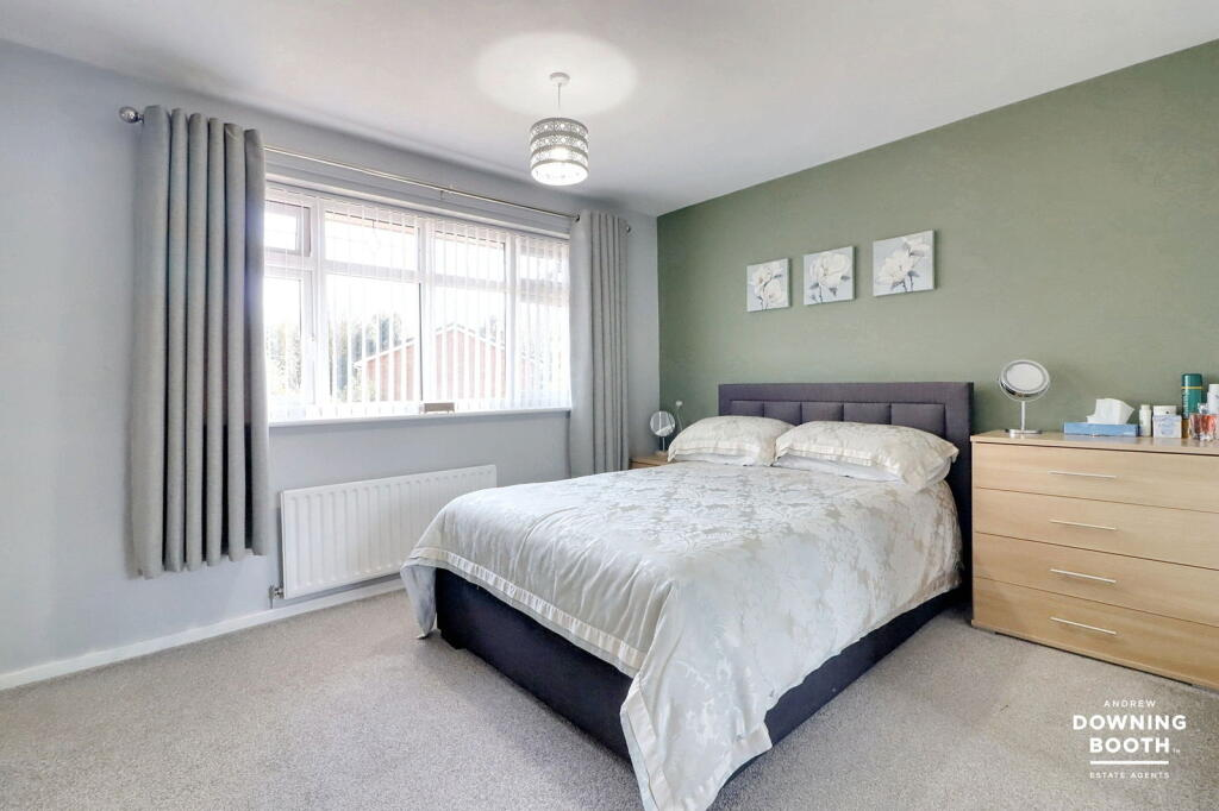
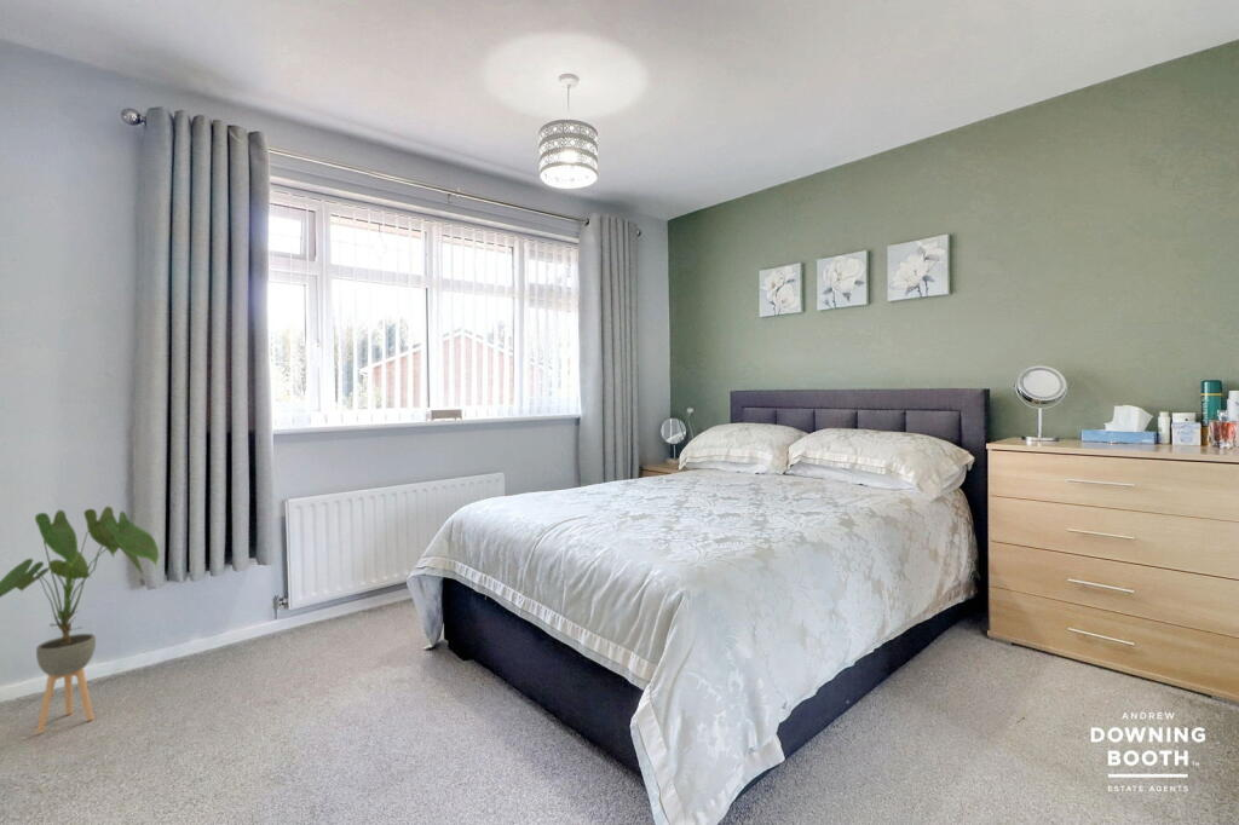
+ house plant [0,506,160,734]
